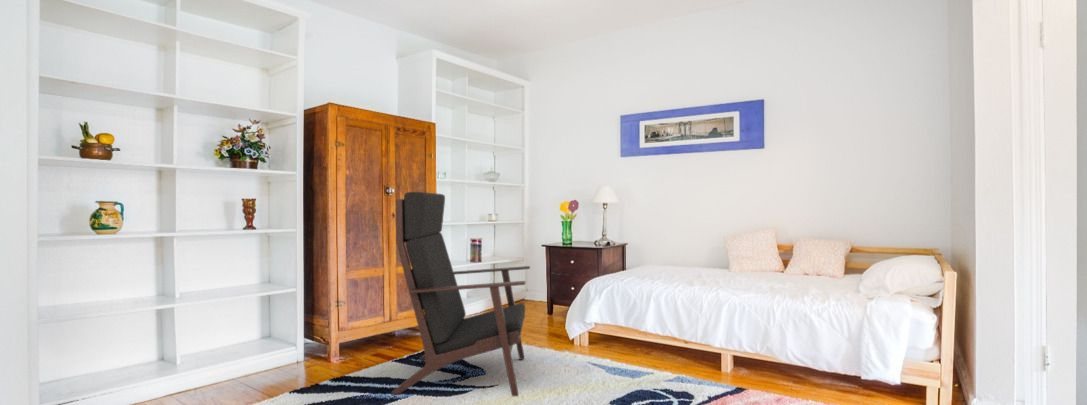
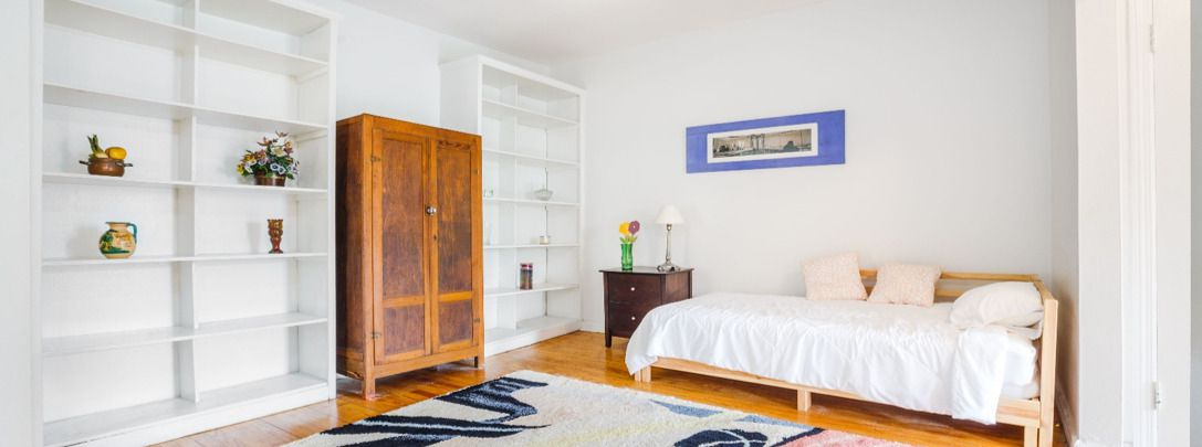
- lounge chair [390,191,531,397]
